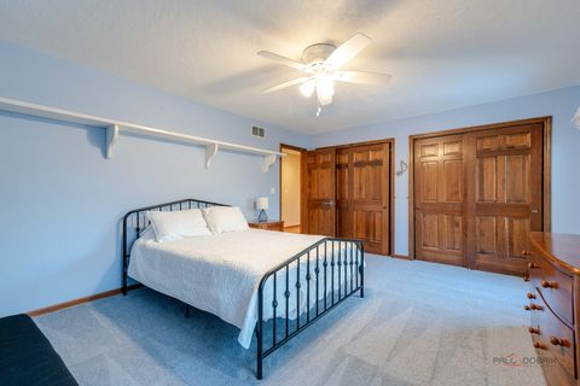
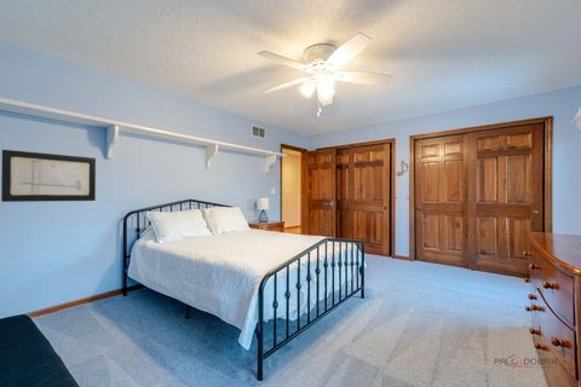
+ wall art [0,149,97,203]
